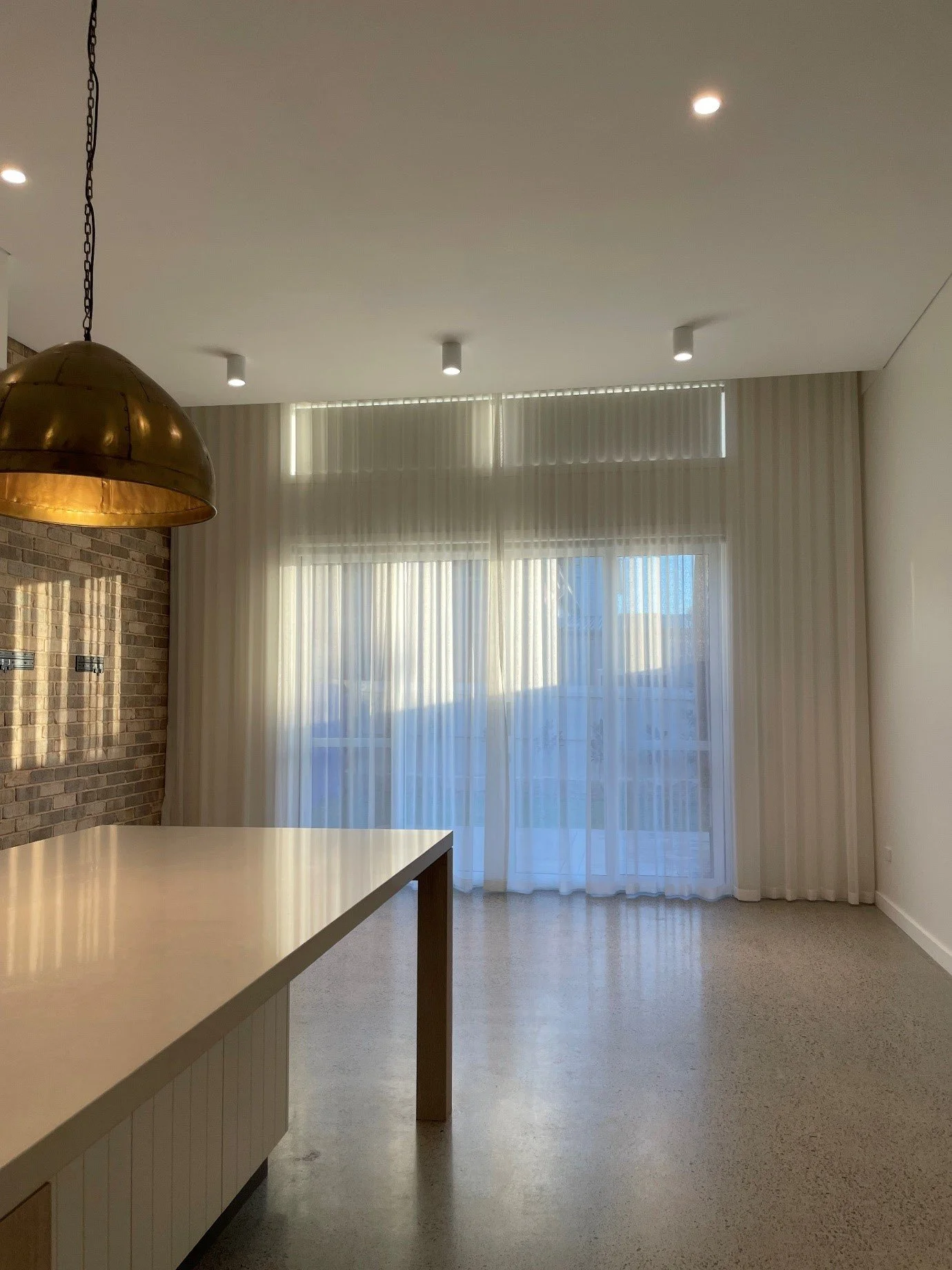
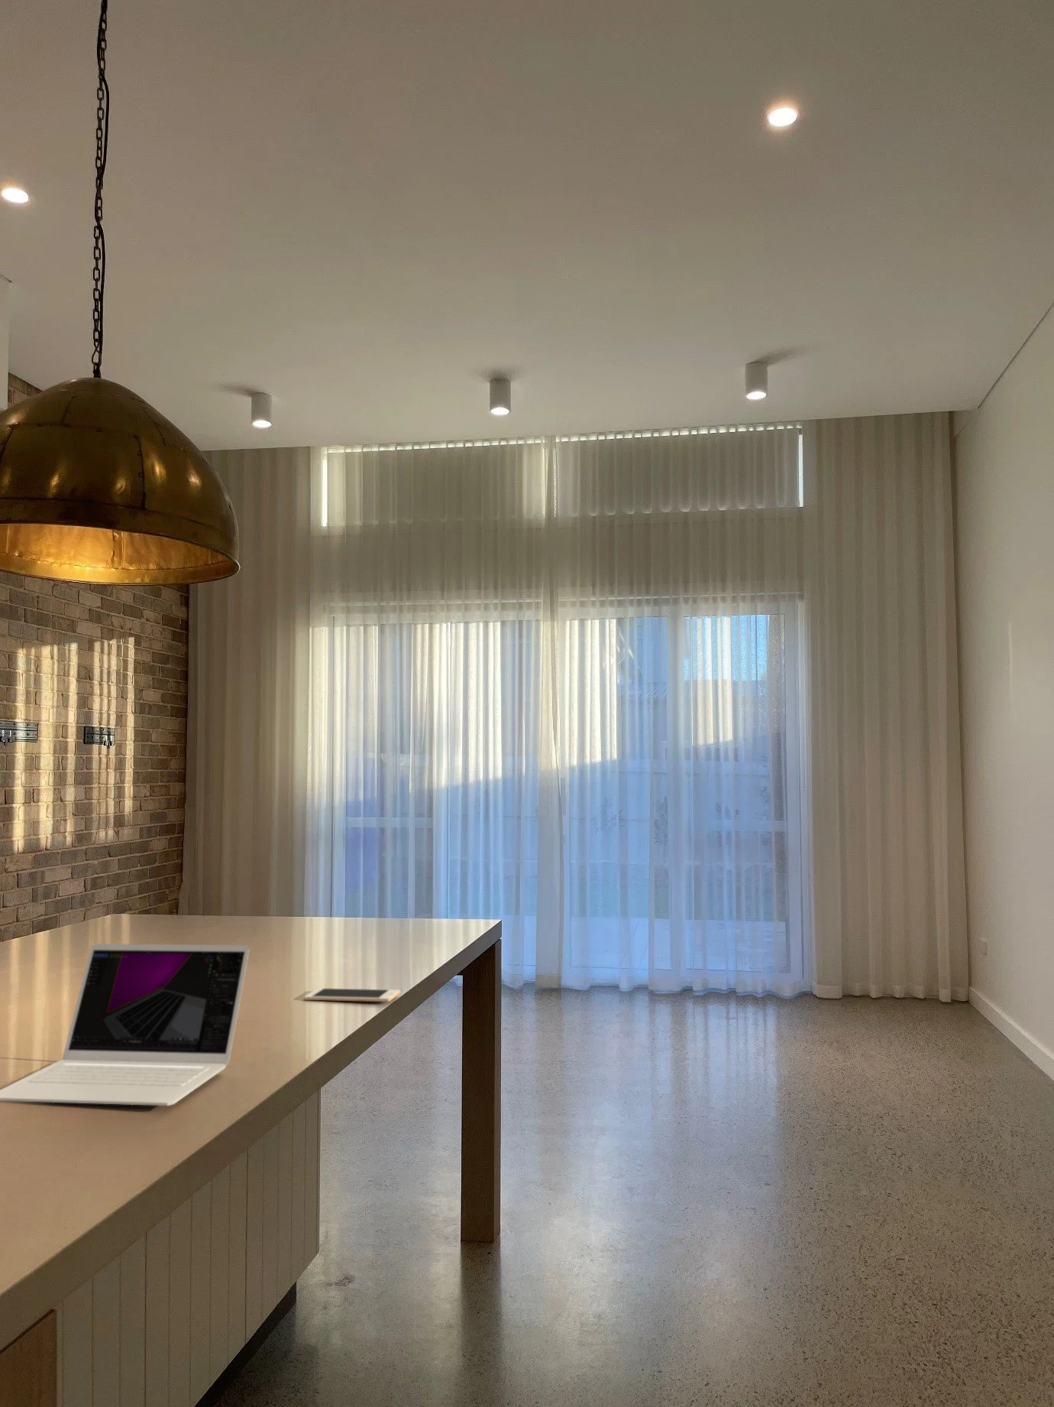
+ cell phone [303,987,401,1003]
+ laptop [0,942,250,1107]
